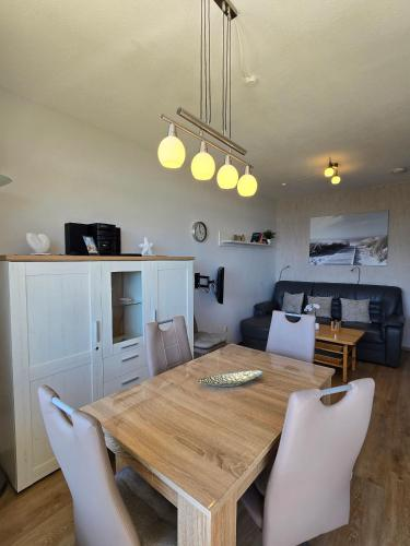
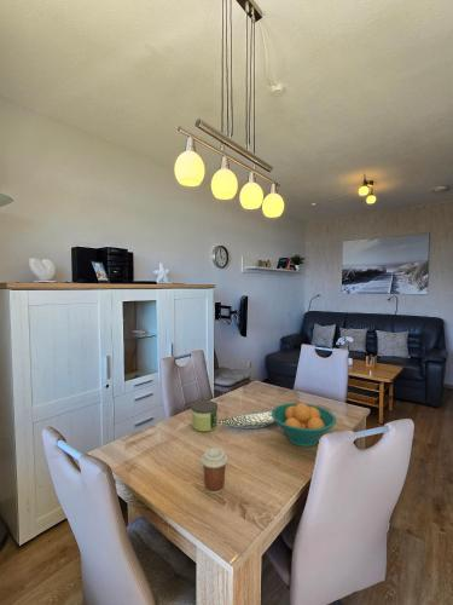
+ fruit bowl [271,402,337,448]
+ coffee cup [199,446,228,495]
+ candle [190,399,219,433]
